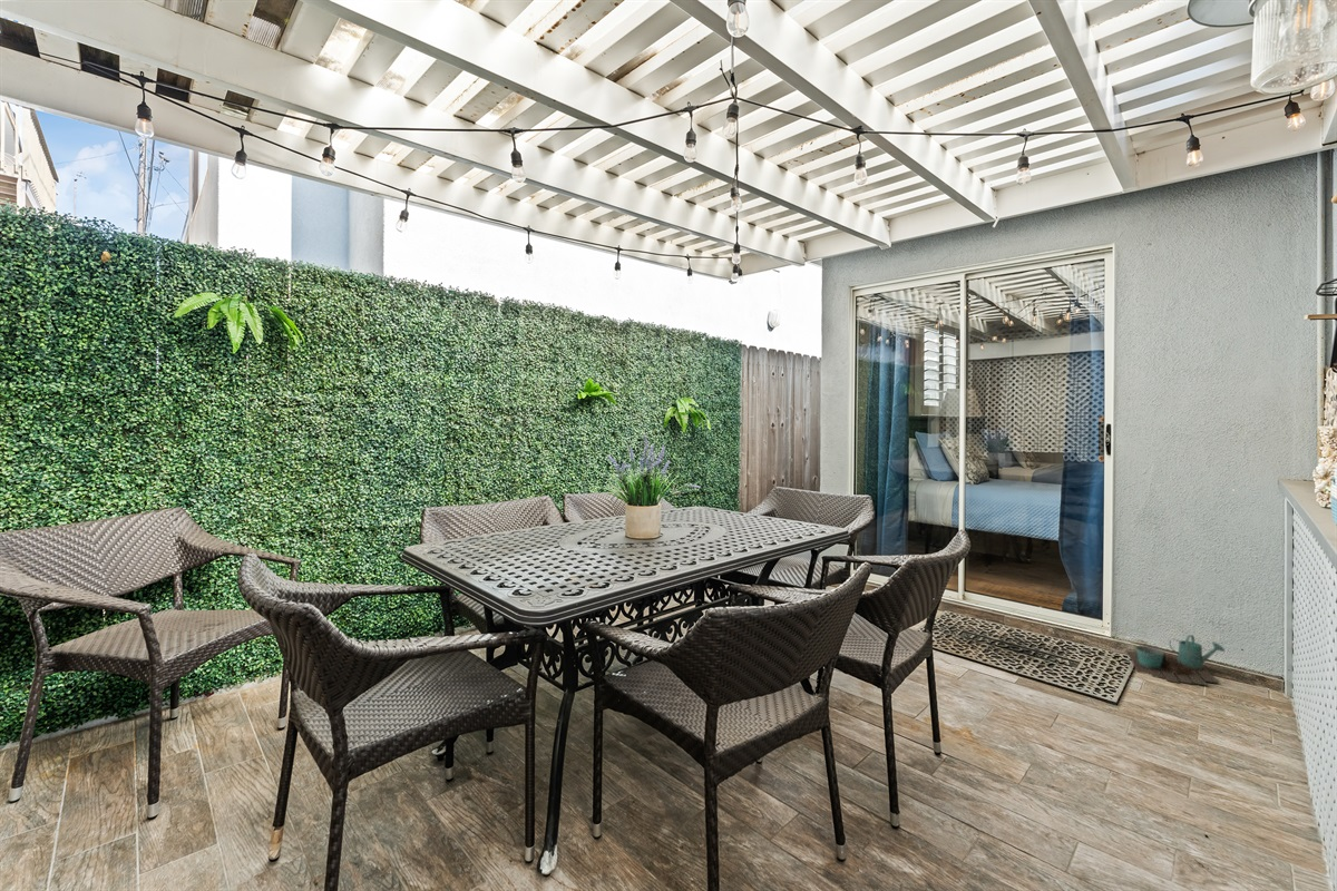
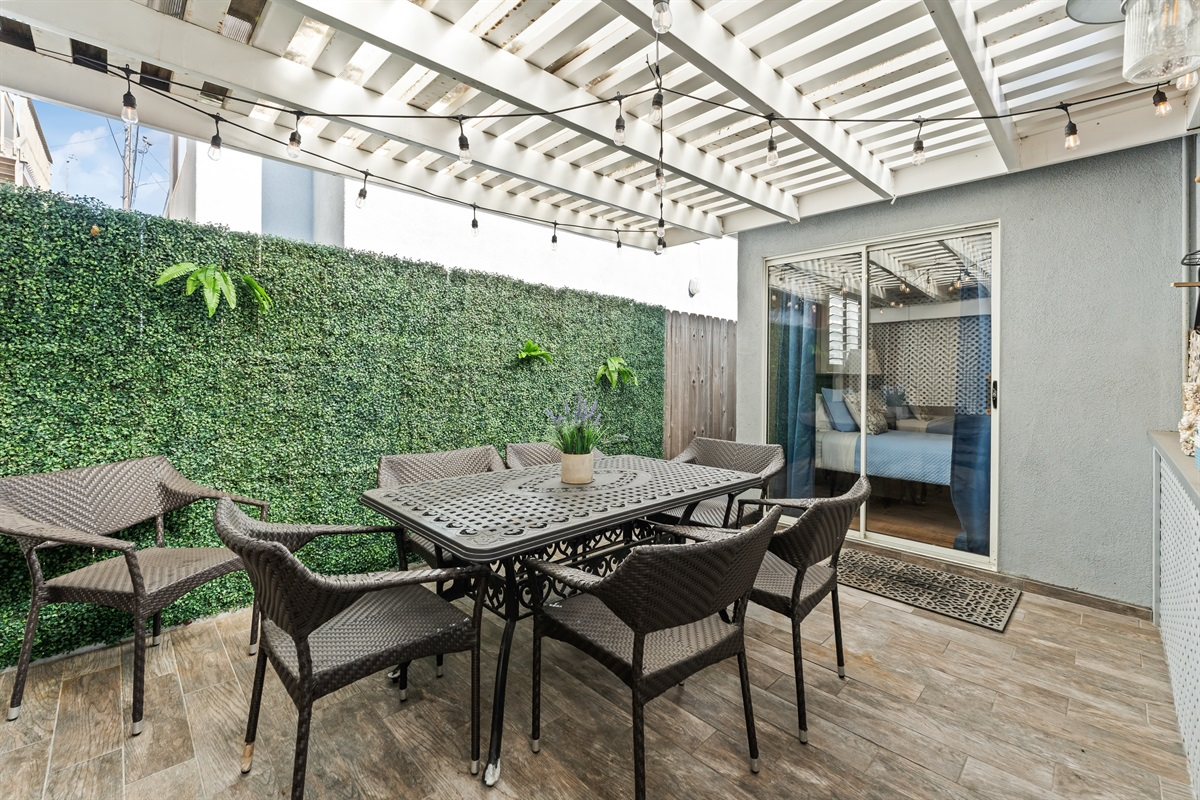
- watering can [1125,634,1226,687]
